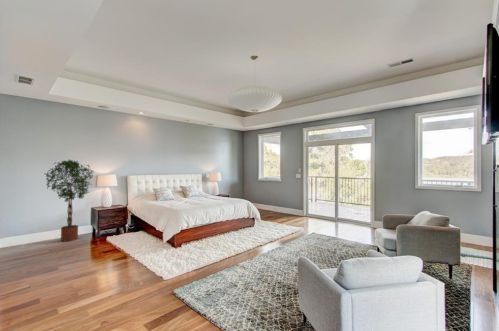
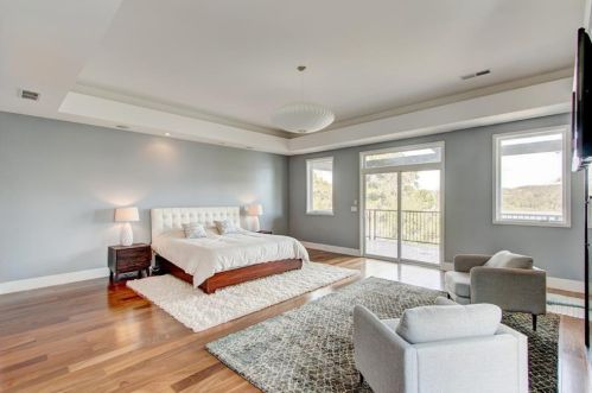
- potted tree [45,159,95,243]
